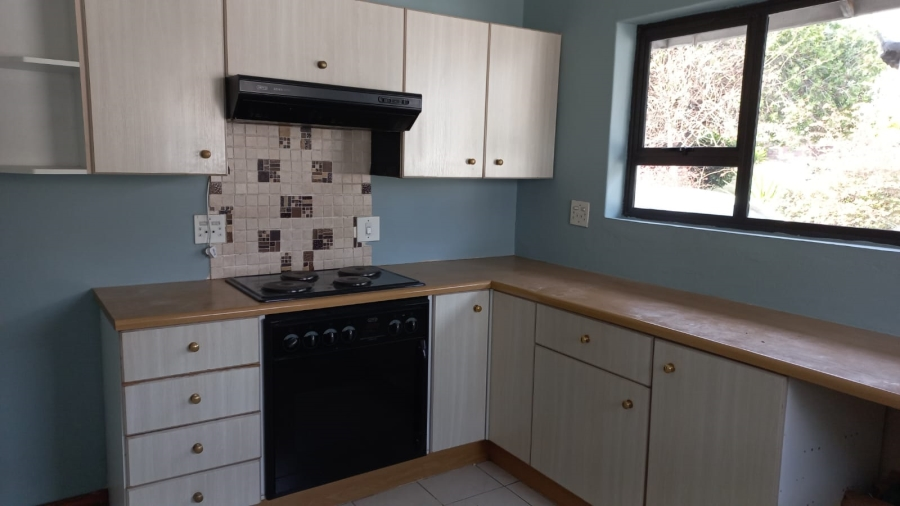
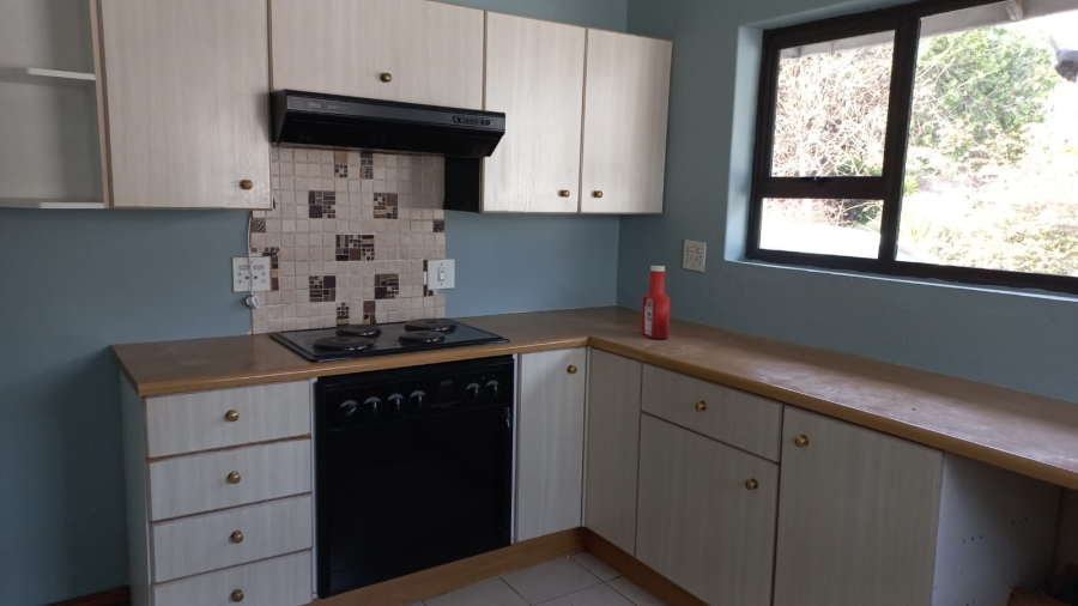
+ soap bottle [640,265,672,340]
